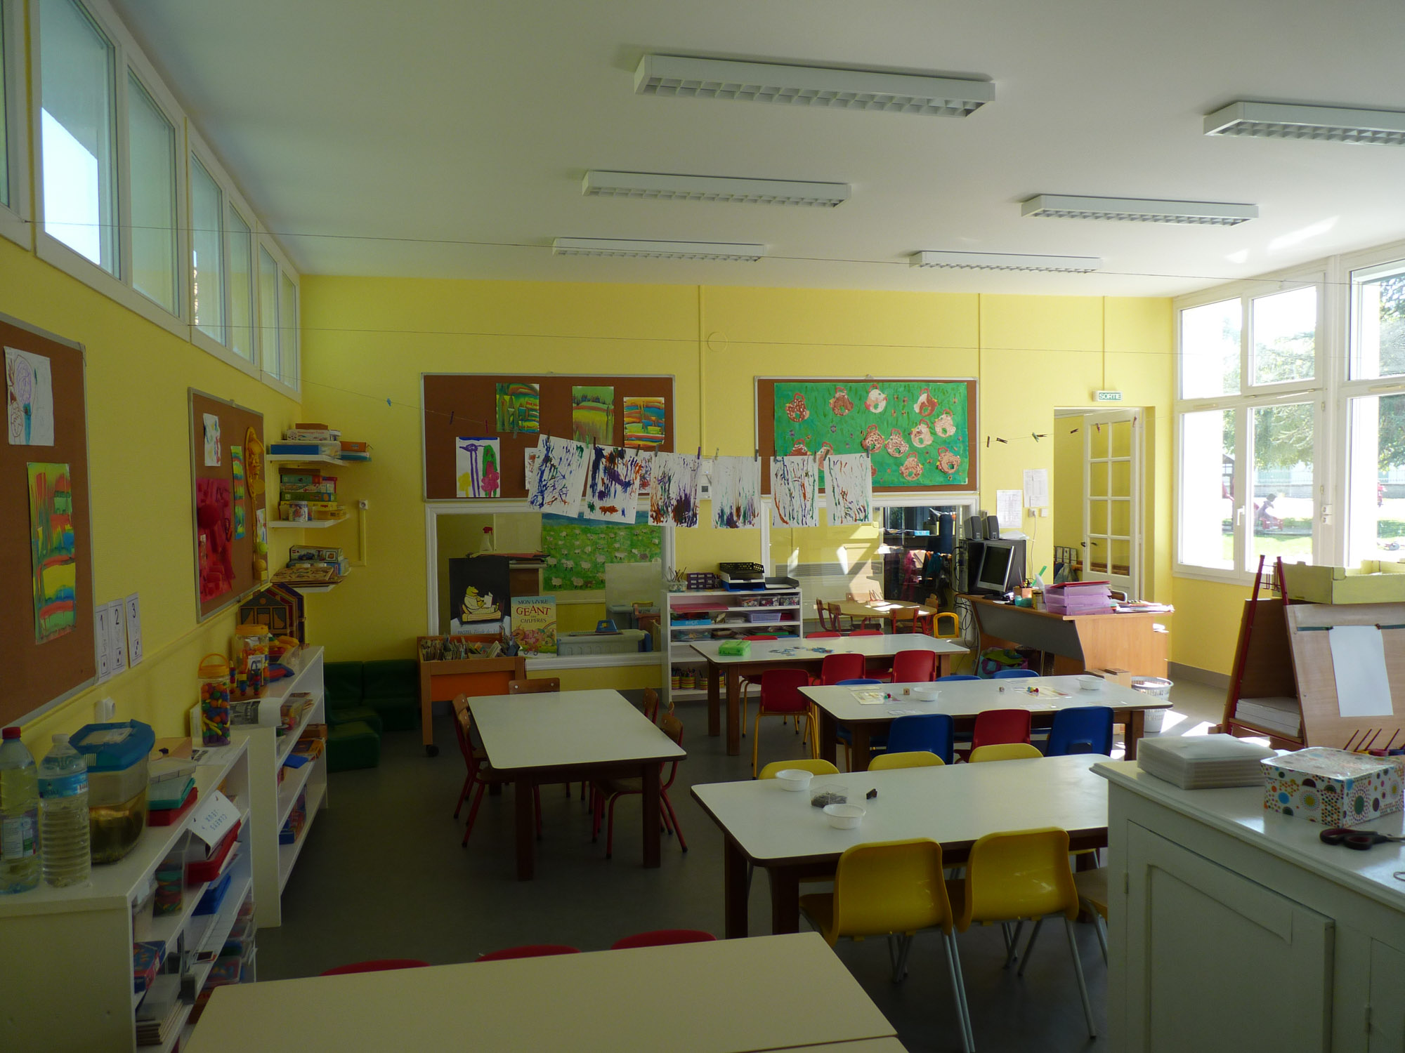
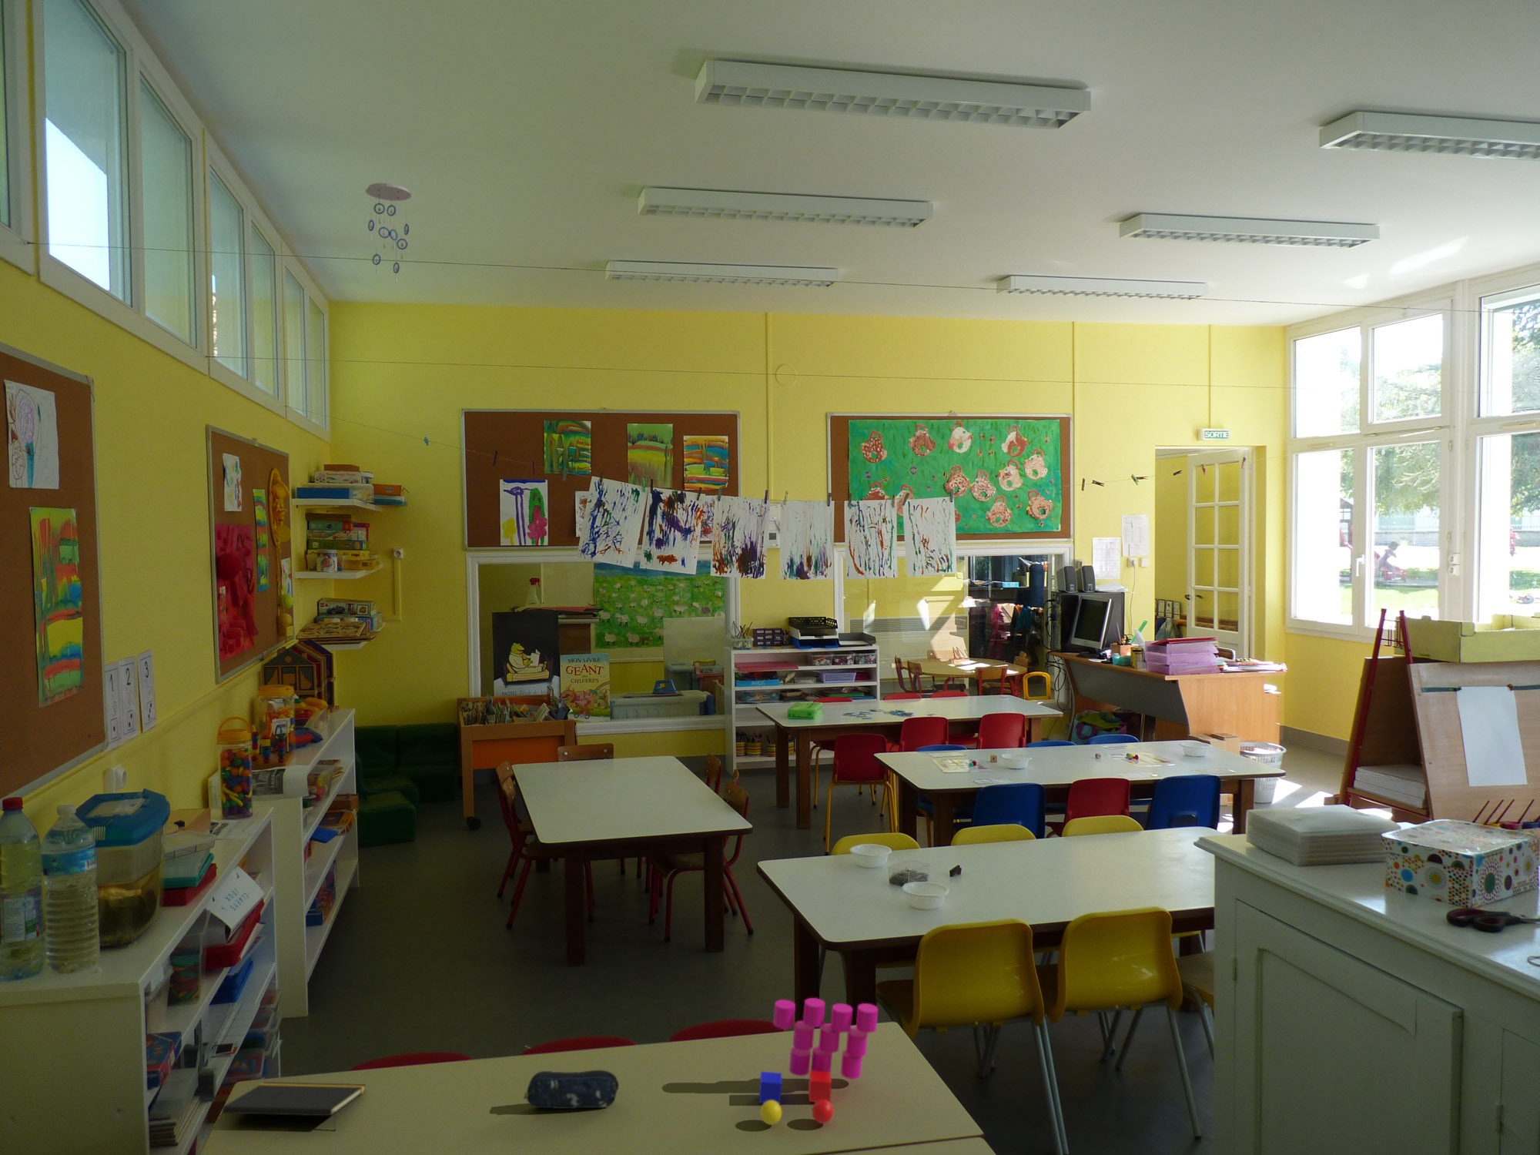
+ ceiling mobile [365,182,412,284]
+ notepad [222,1081,366,1132]
+ pencil case [523,1070,620,1110]
+ toy blocks [758,997,879,1126]
